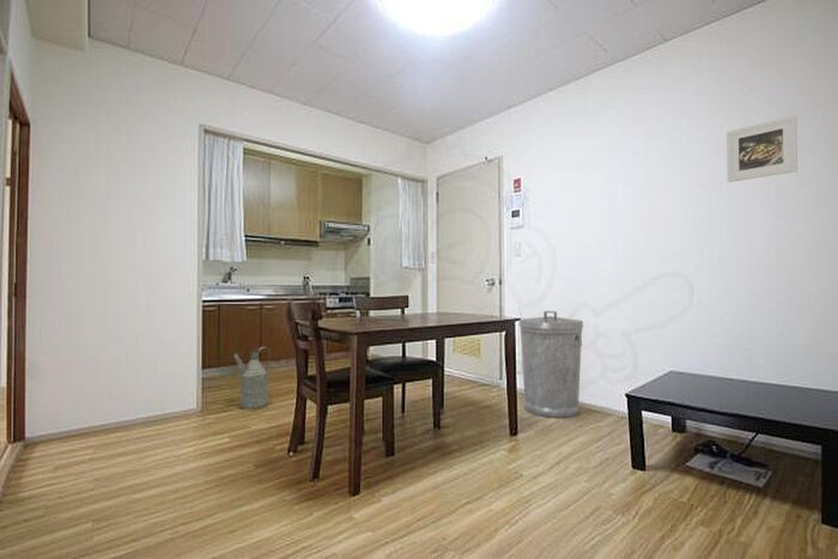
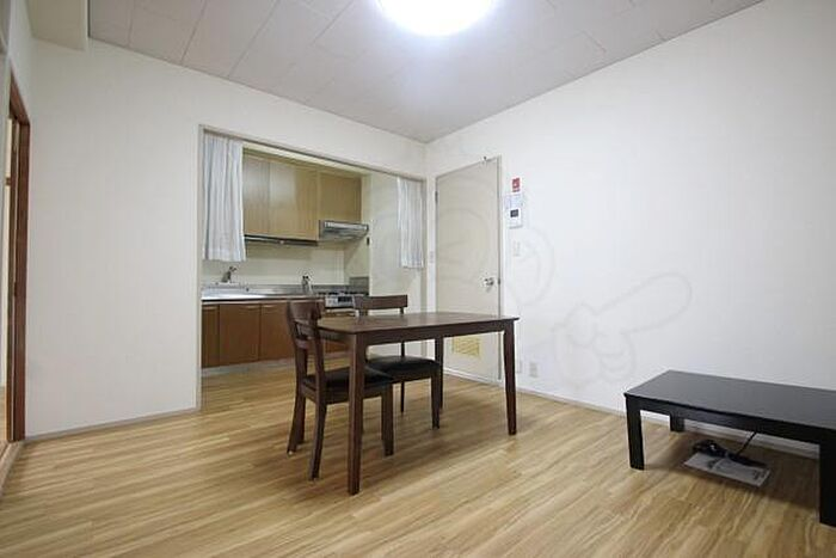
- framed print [725,115,798,183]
- watering can [232,346,272,411]
- trash can [517,310,584,420]
